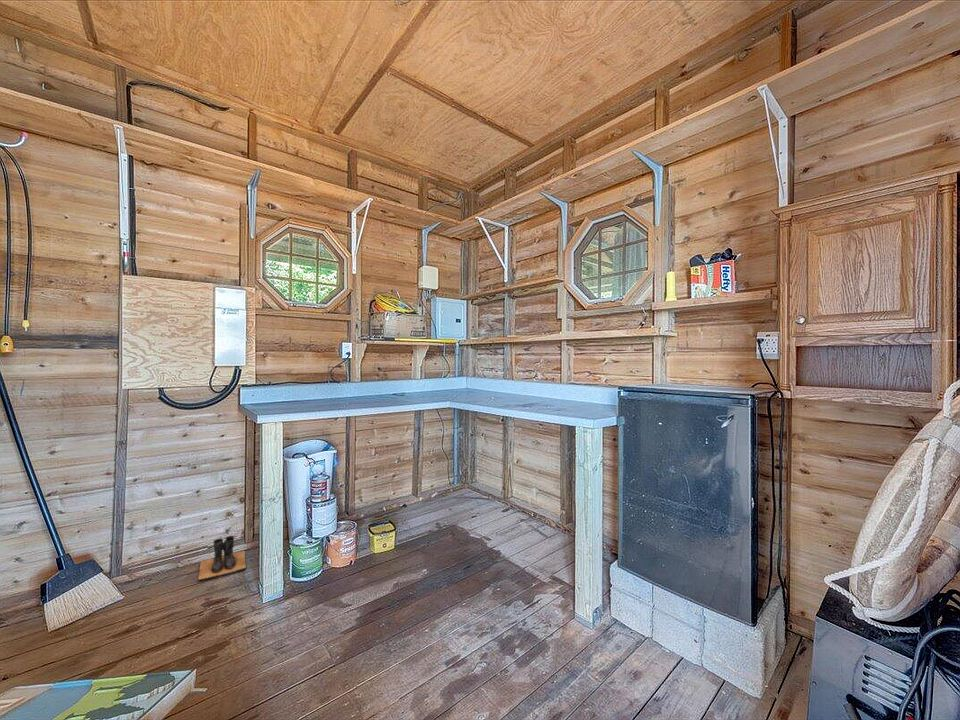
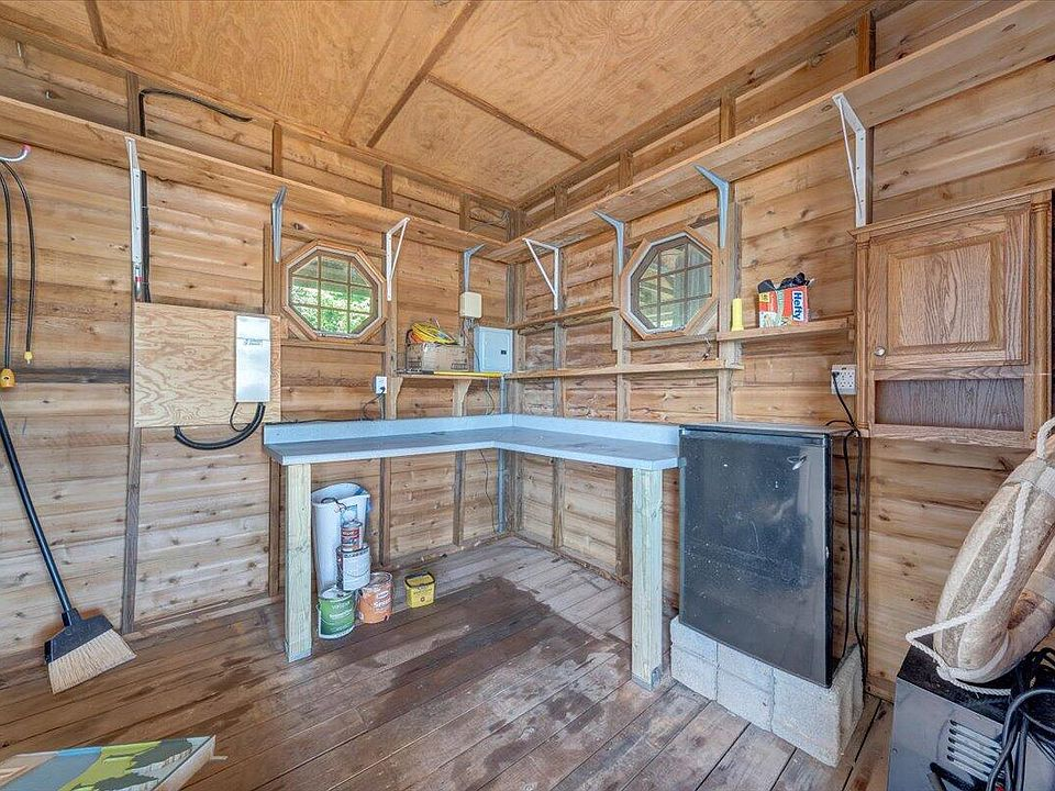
- boots [197,535,247,581]
